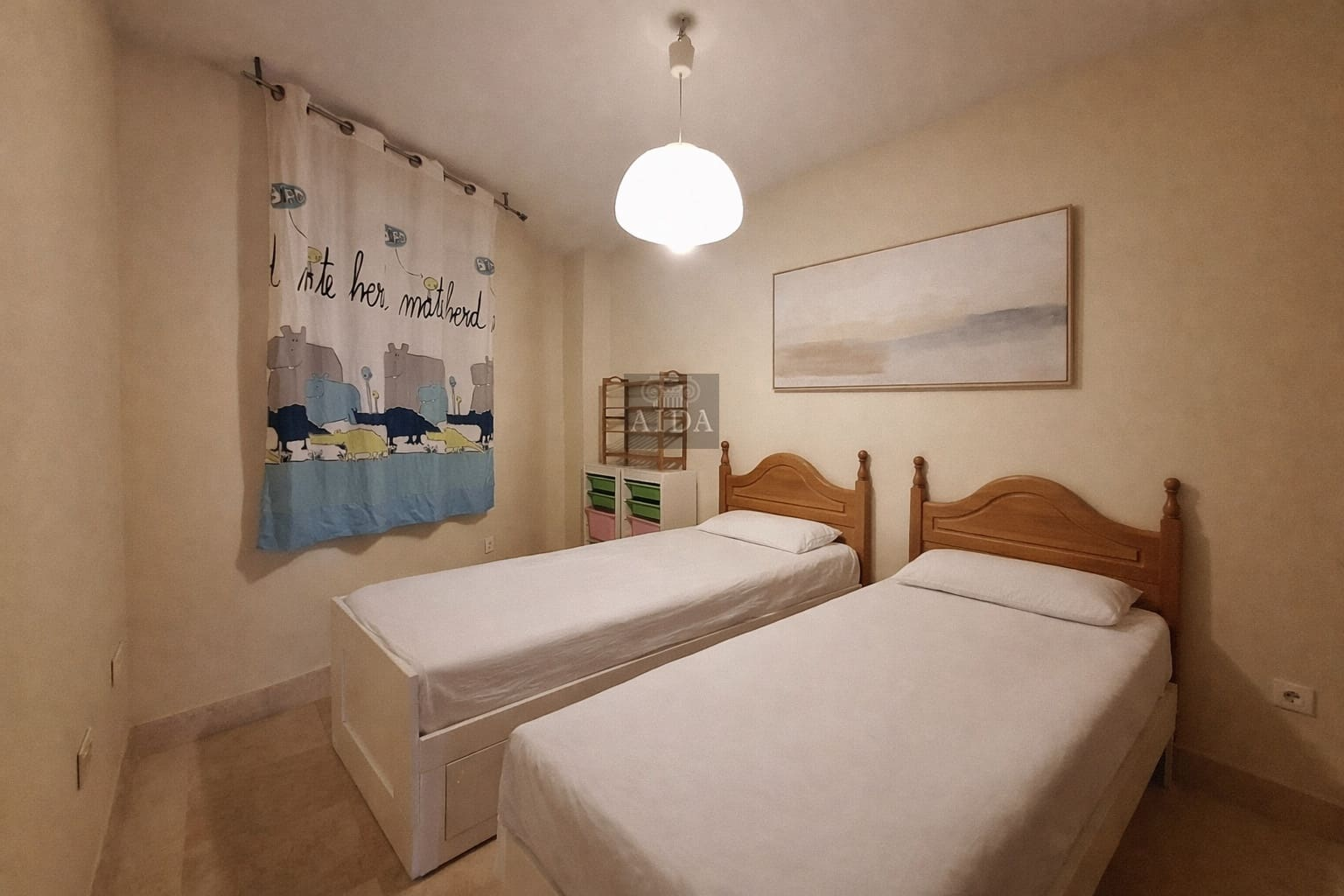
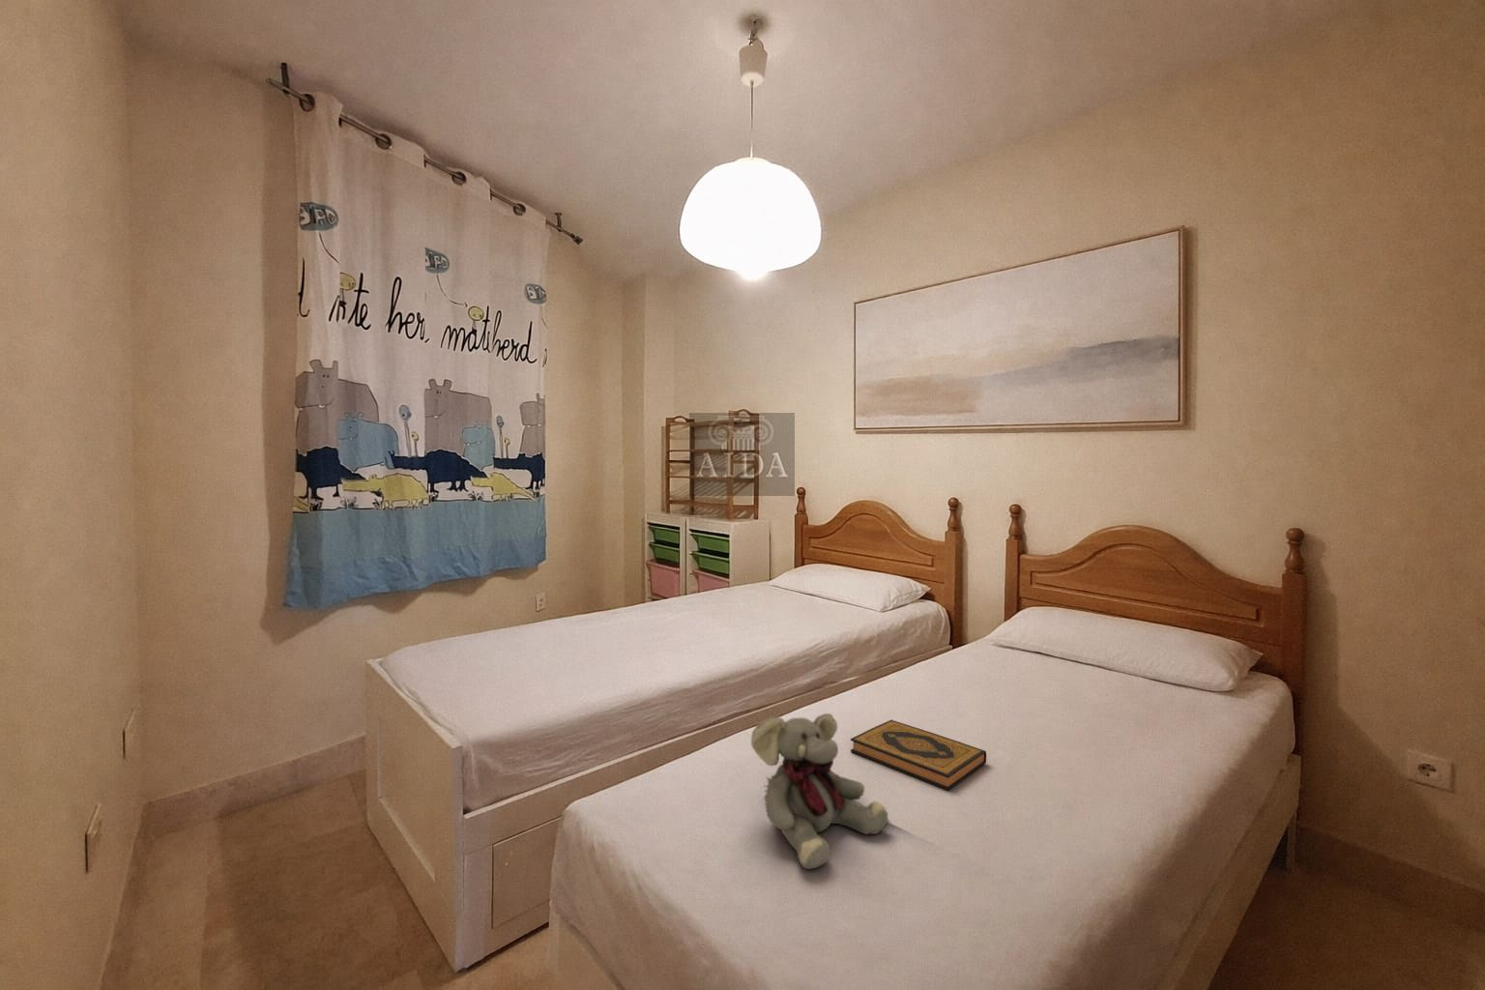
+ hardback book [850,719,987,792]
+ plush elephant [750,713,888,871]
